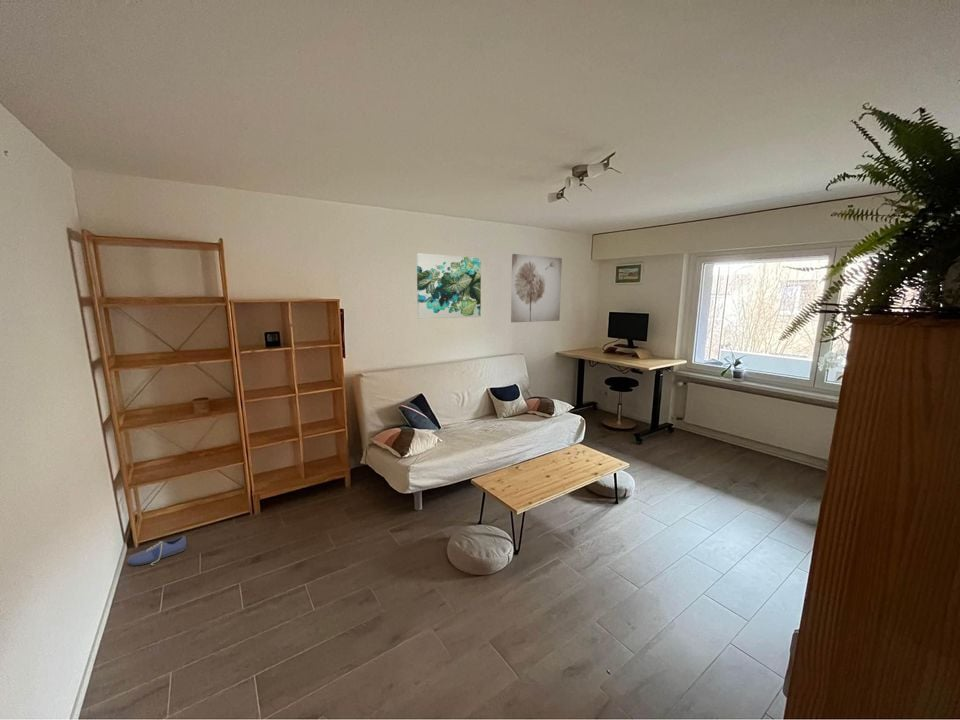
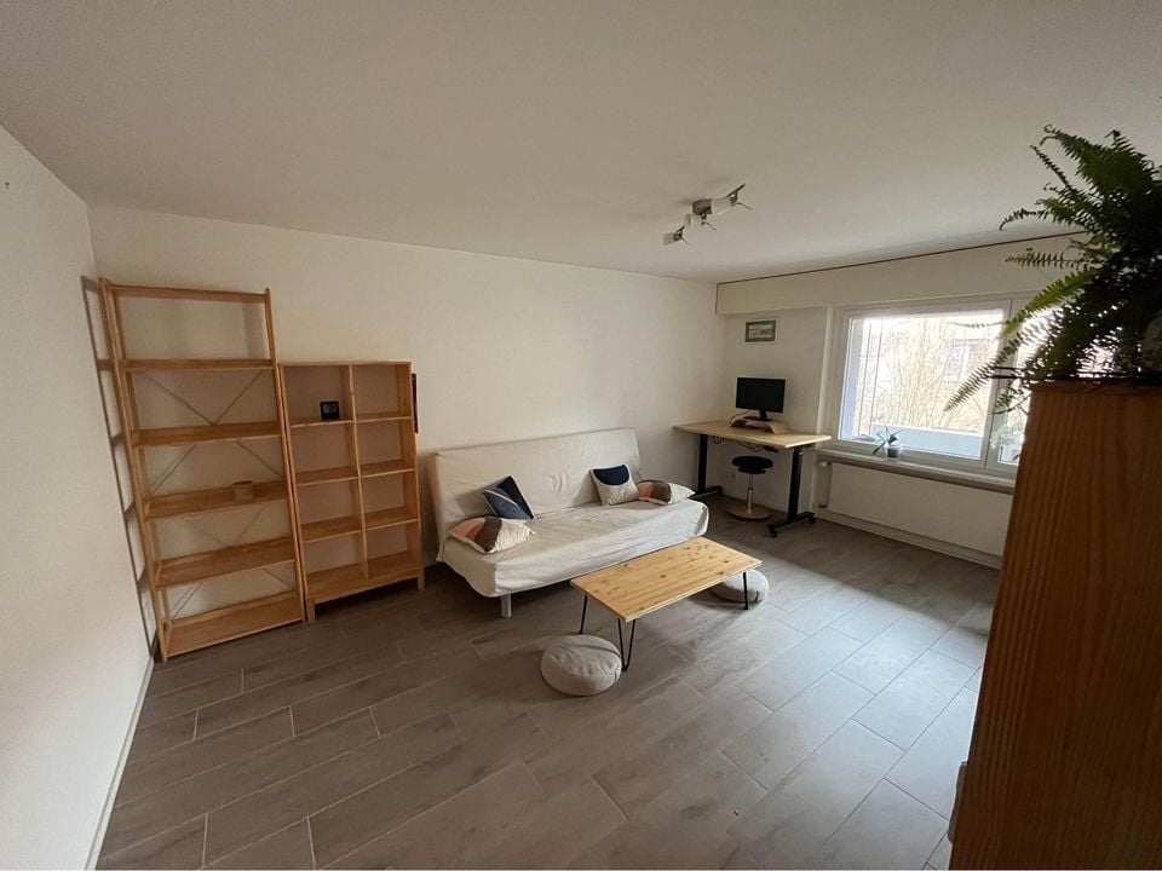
- wall art [510,253,563,323]
- shoe [126,535,187,566]
- wall art [416,252,482,320]
